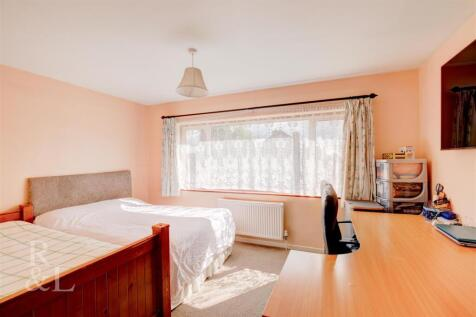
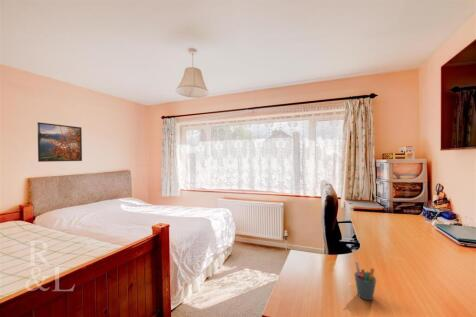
+ pen holder [353,261,377,301]
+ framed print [37,121,83,163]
